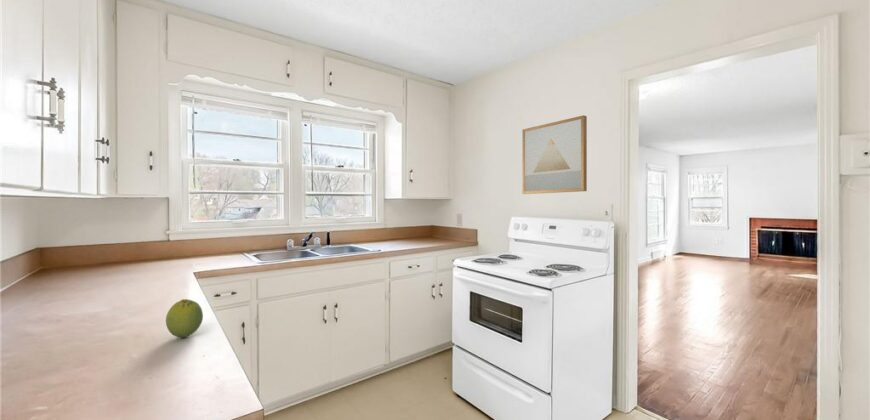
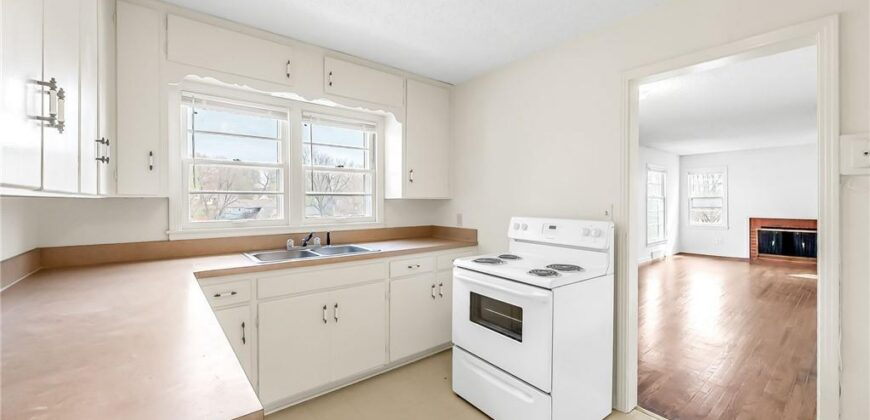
- wall art [521,114,588,195]
- fruit [165,298,204,338]
